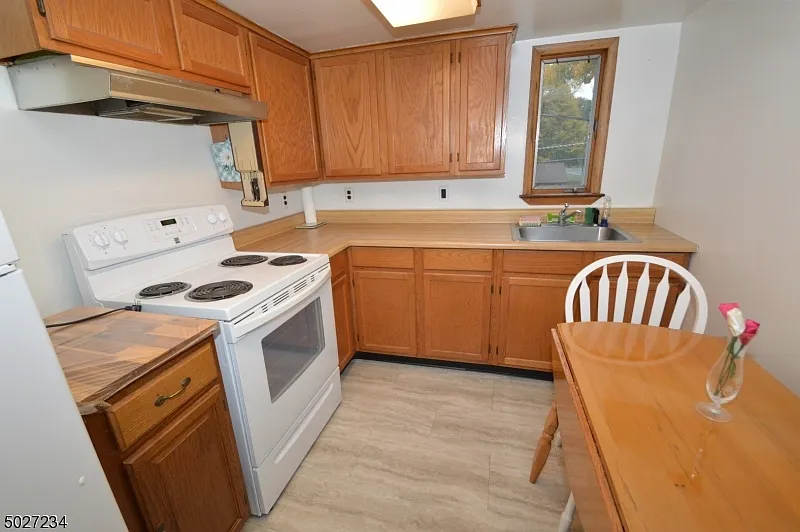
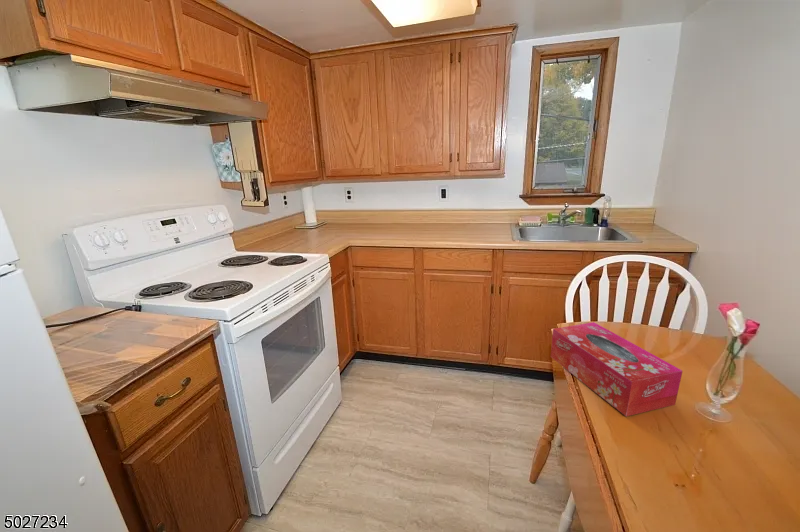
+ tissue box [550,321,683,417]
